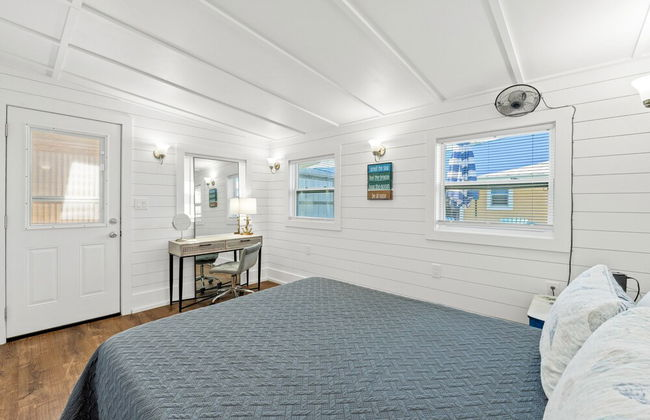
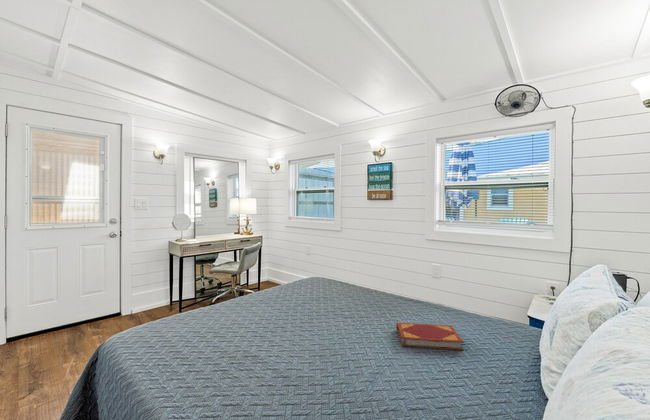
+ hardback book [395,322,465,351]
